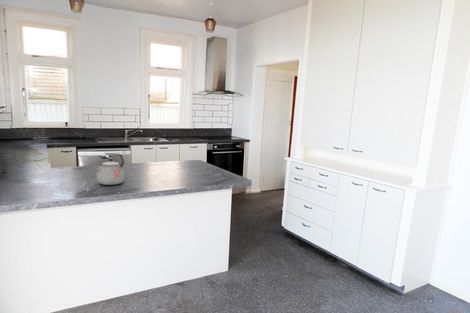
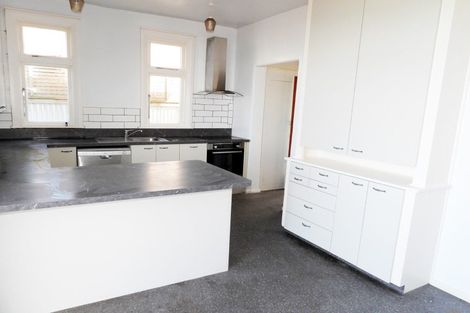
- kettle [95,152,126,186]
